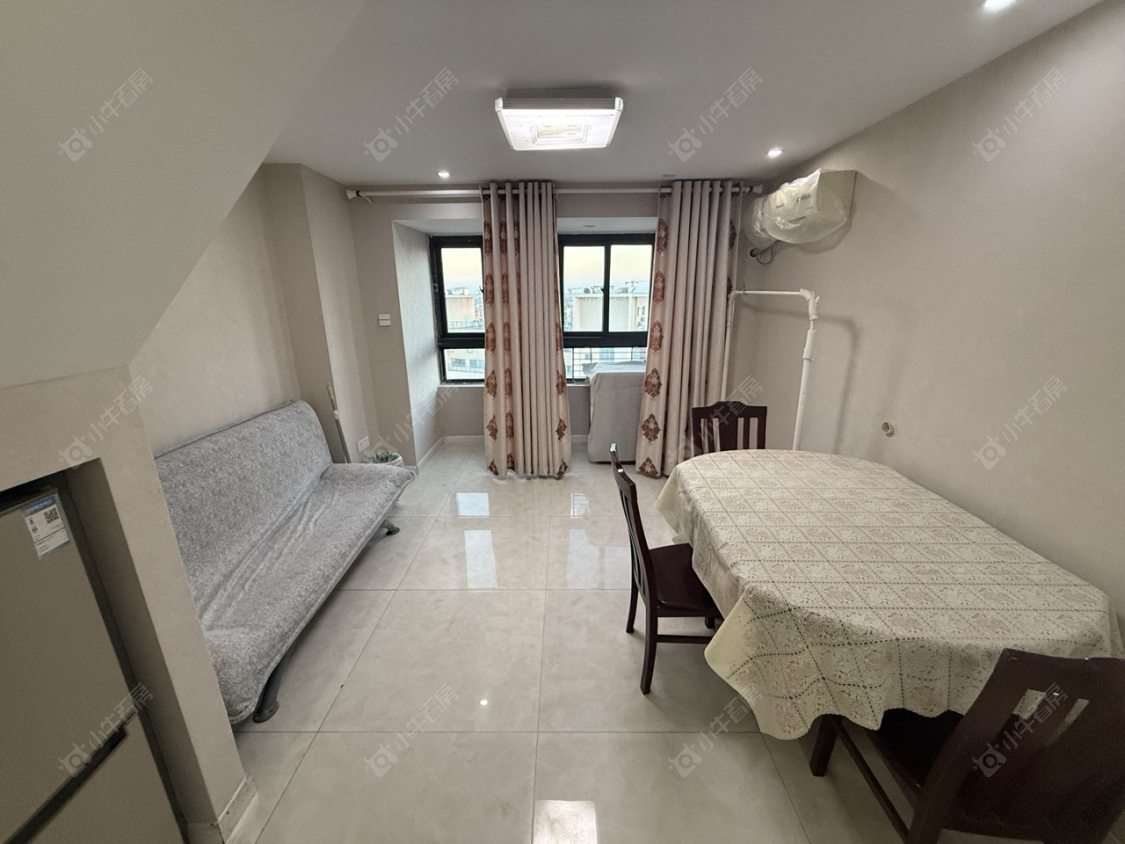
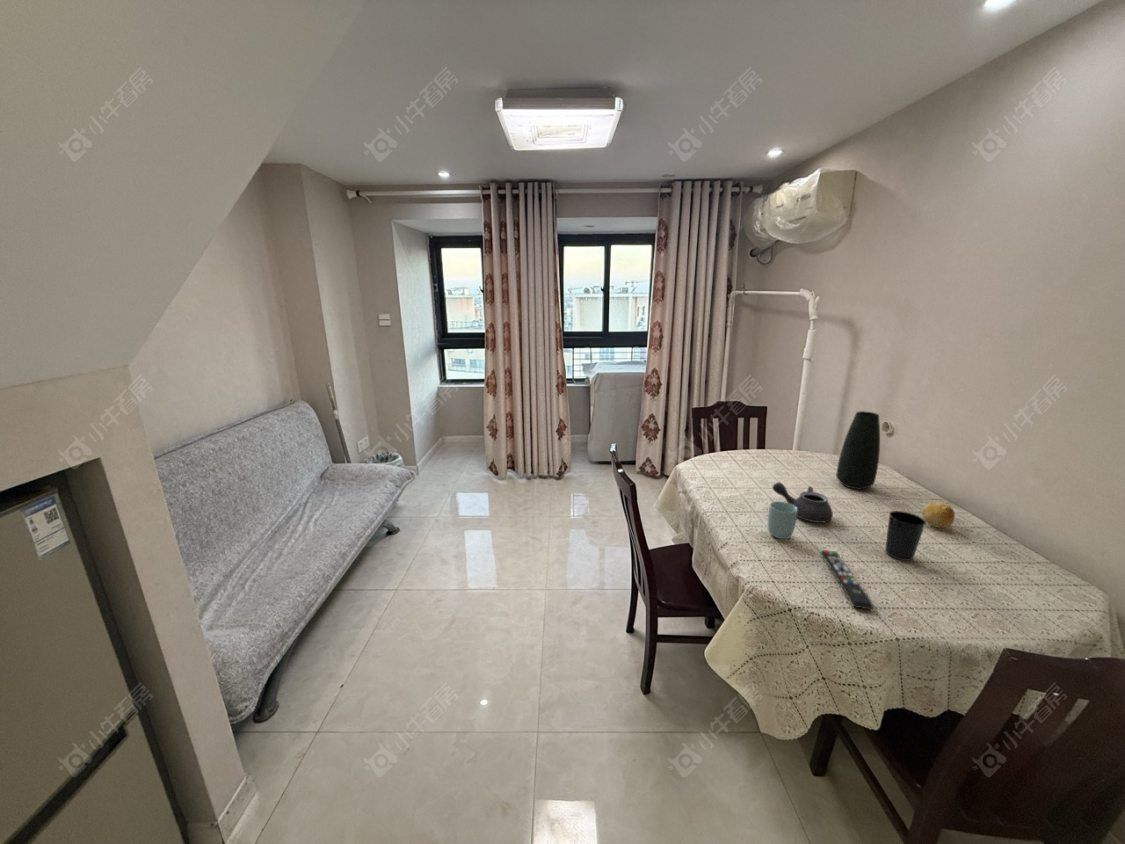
+ cup [767,500,798,540]
+ vase [835,410,881,490]
+ fruit [921,501,956,529]
+ teapot [771,481,834,524]
+ cup [884,510,926,562]
+ remote control [820,549,874,610]
